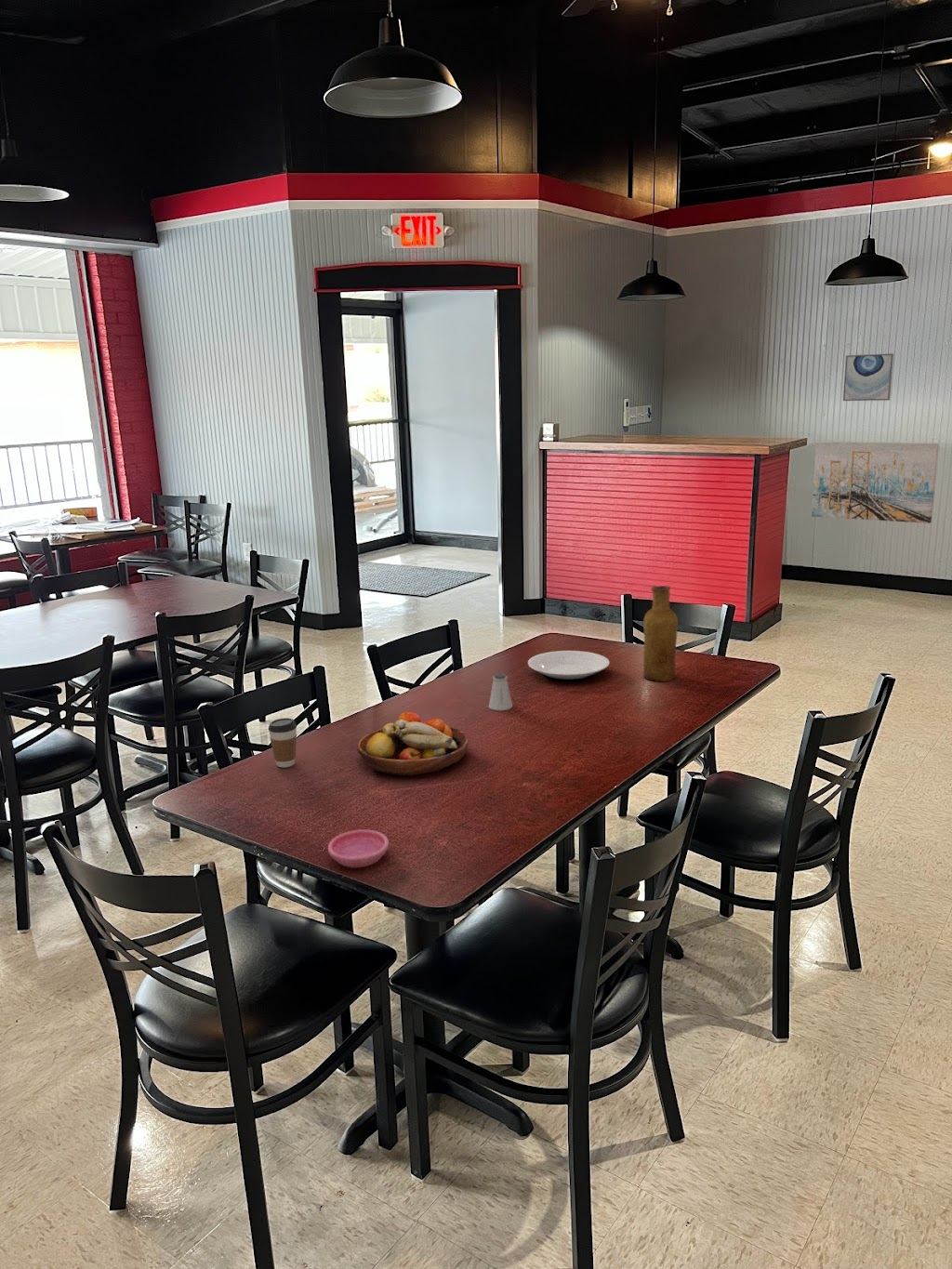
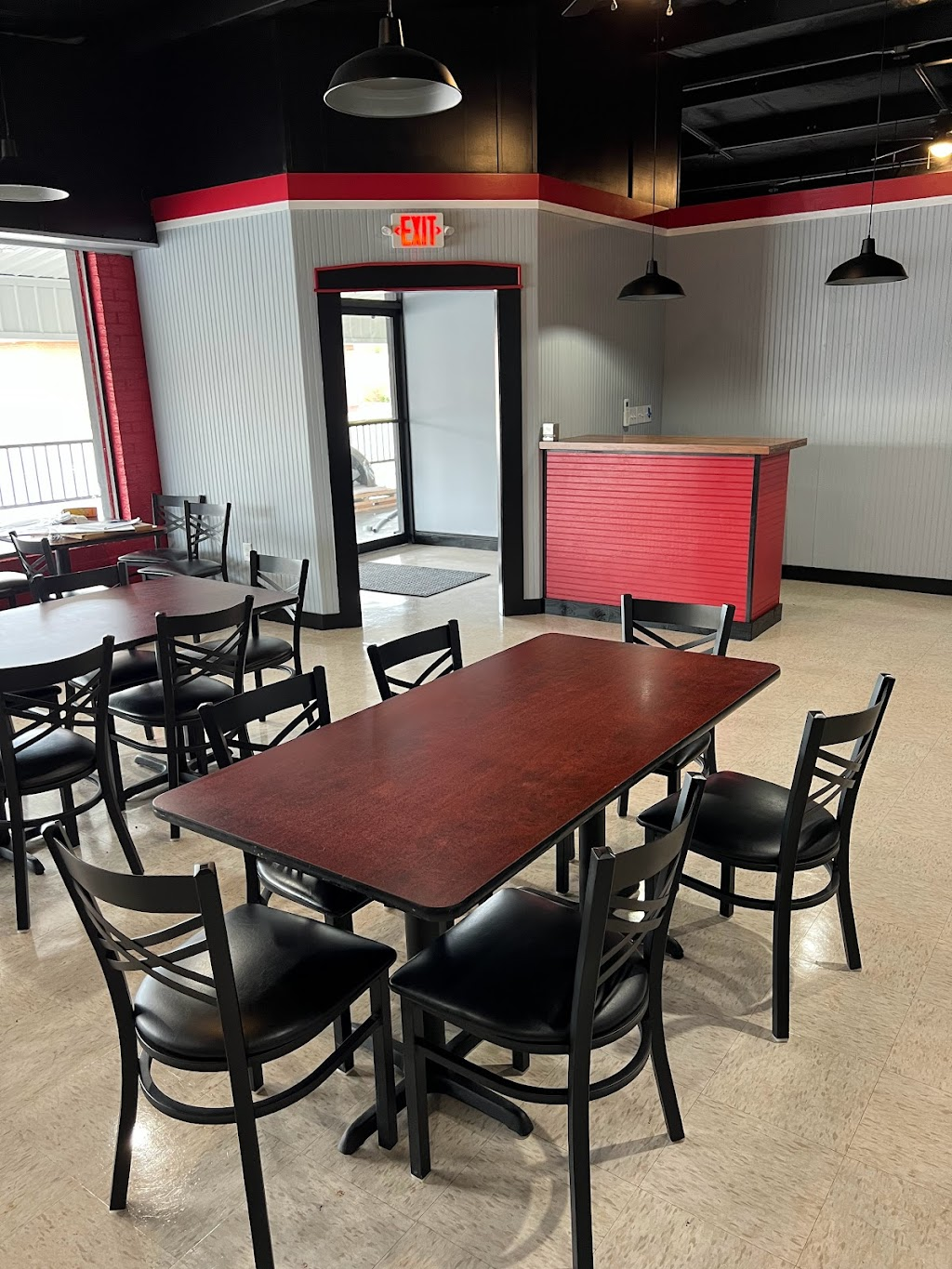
- saucer [327,829,390,868]
- fruit bowl [356,711,469,777]
- wall art [842,352,894,402]
- coffee cup [267,718,298,768]
- vase [642,585,679,682]
- wall art [811,441,940,524]
- plate [527,650,610,682]
- saltshaker [488,672,513,711]
